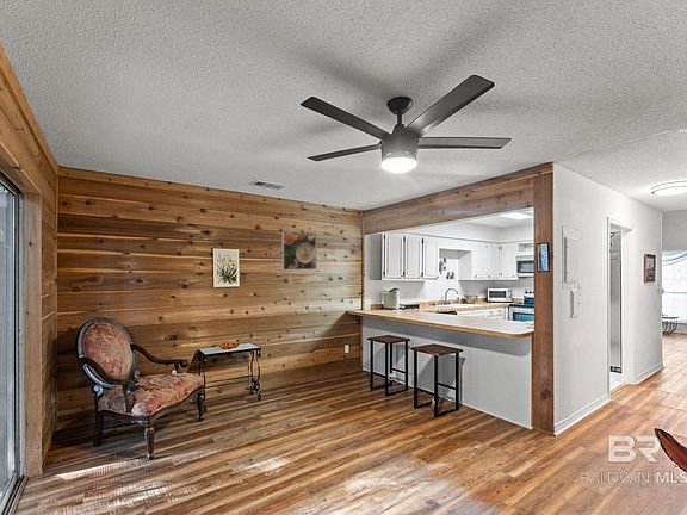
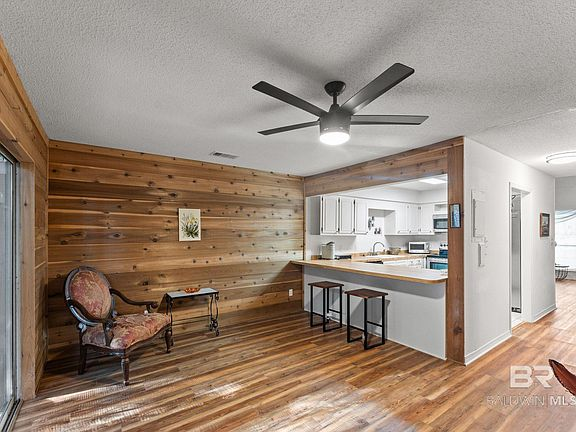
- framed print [281,230,317,271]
